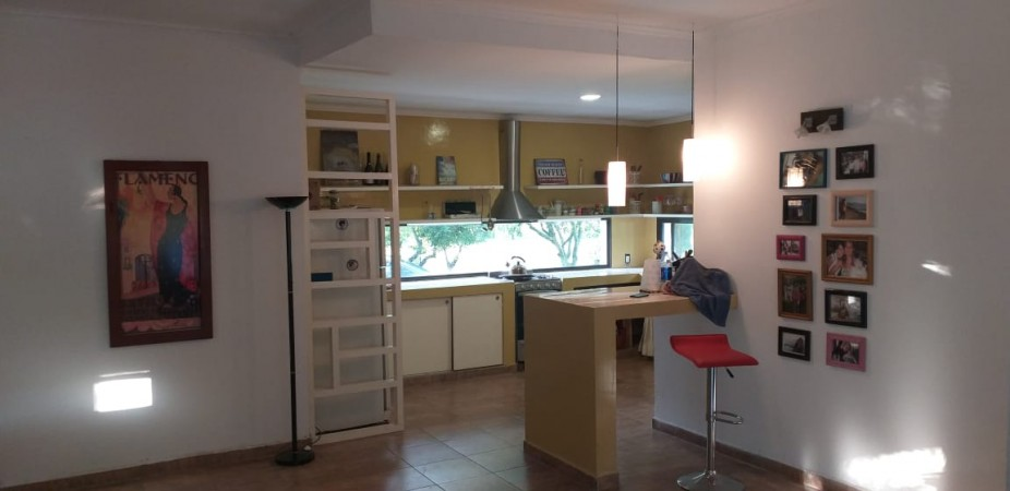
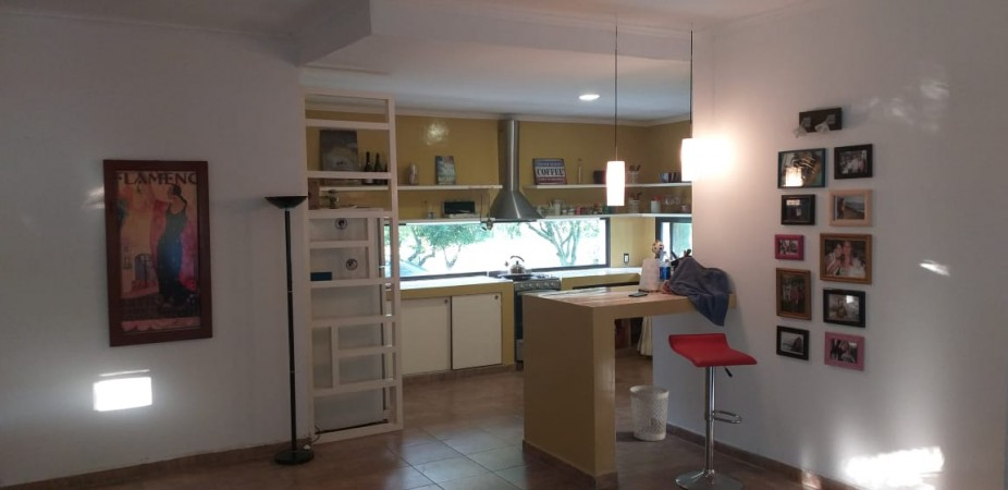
+ wastebasket [629,384,669,442]
